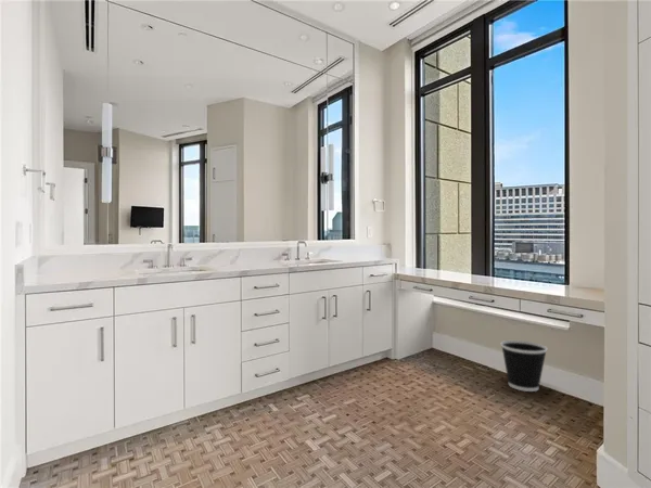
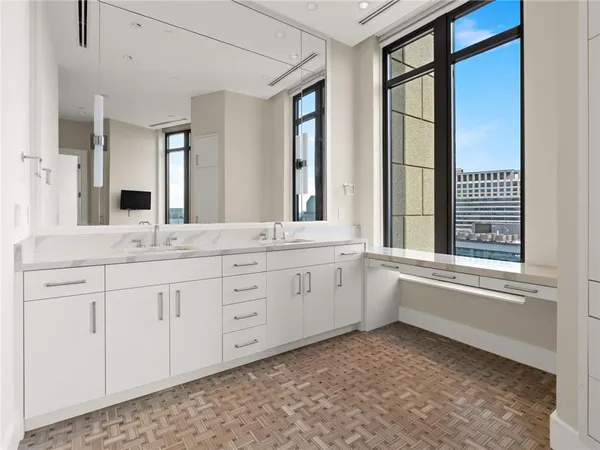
- wastebasket [500,339,548,393]
